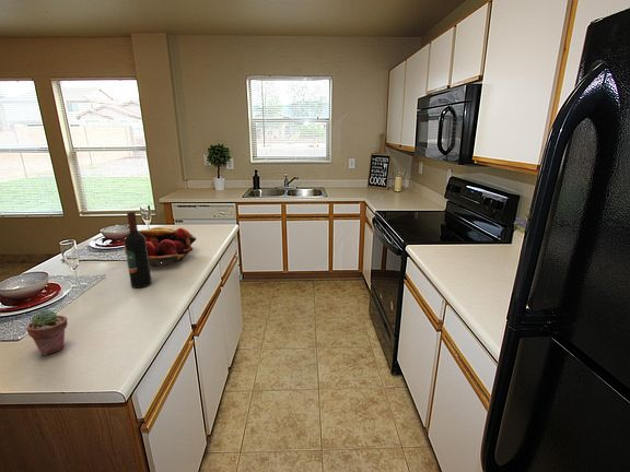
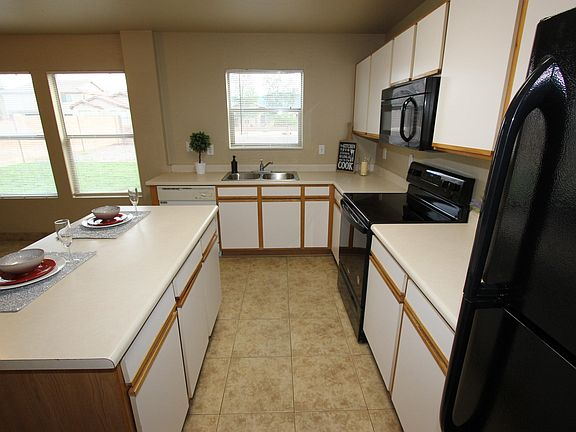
- potted succulent [26,308,69,356]
- wine bottle [124,211,153,290]
- fruit basket [122,226,197,268]
